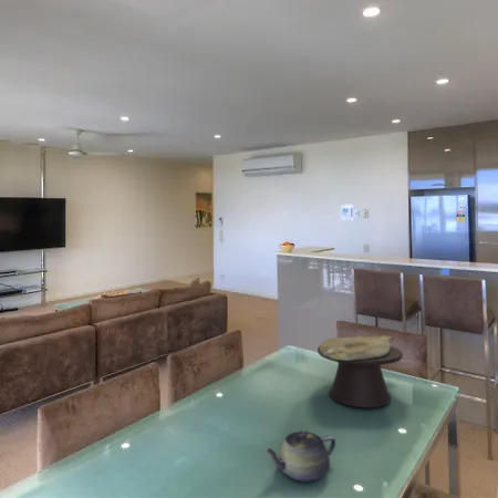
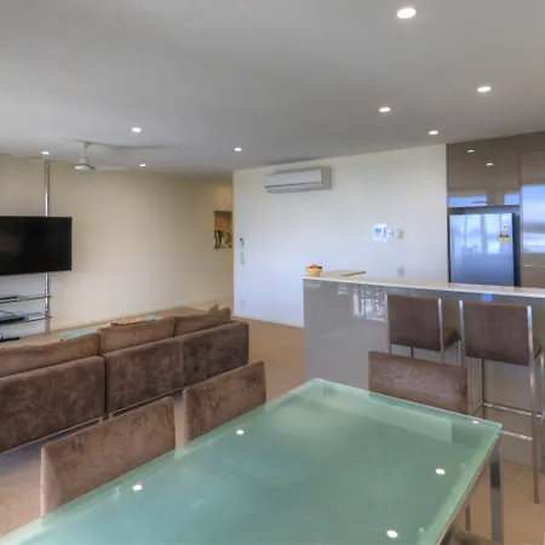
- teapot [263,429,336,484]
- decorative bowl [317,334,404,409]
